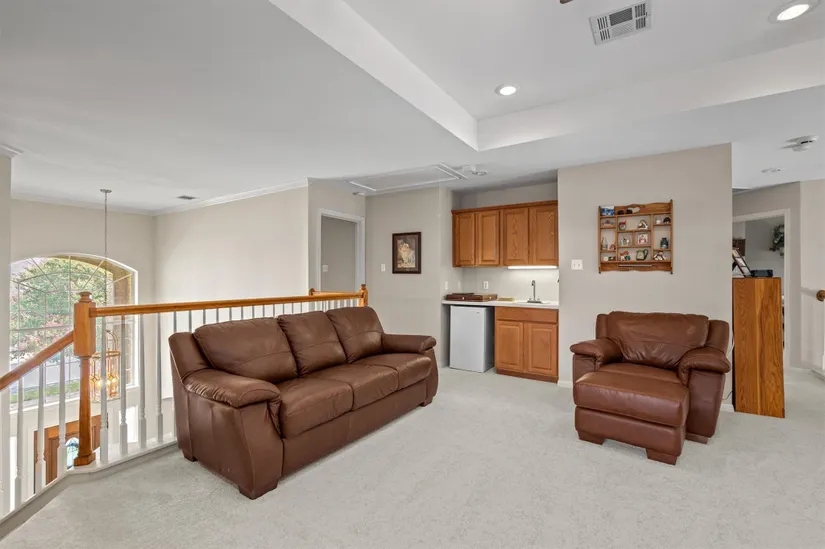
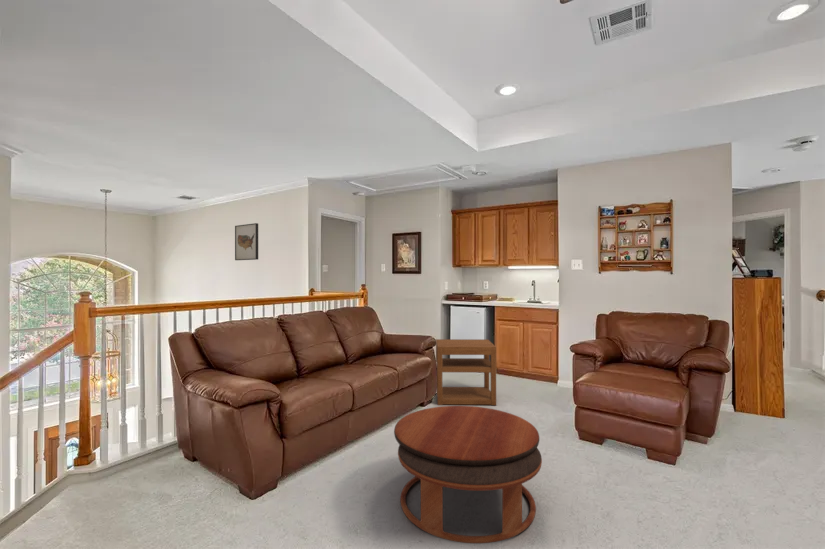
+ coffee table [393,405,543,544]
+ wall art [234,222,259,261]
+ nightstand [435,338,497,406]
